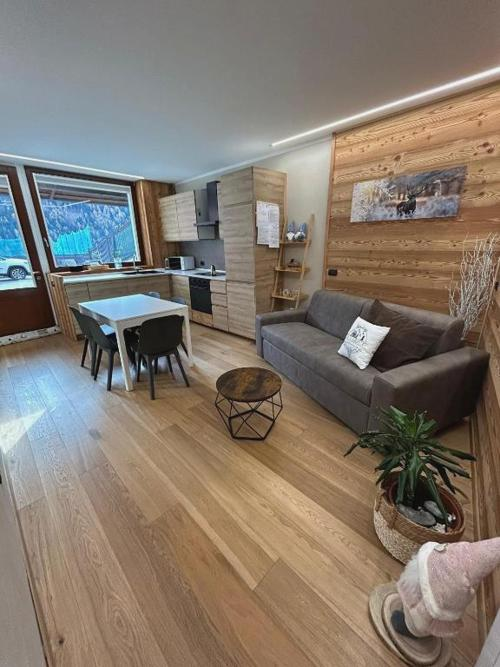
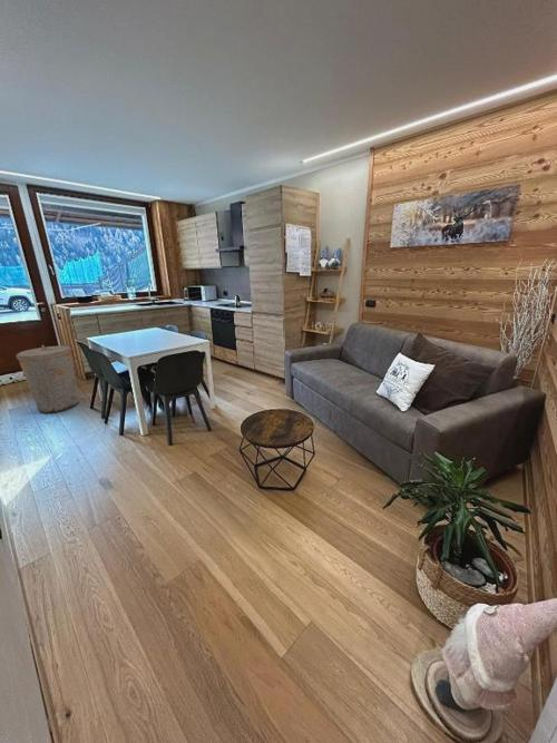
+ trash can [16,344,80,414]
